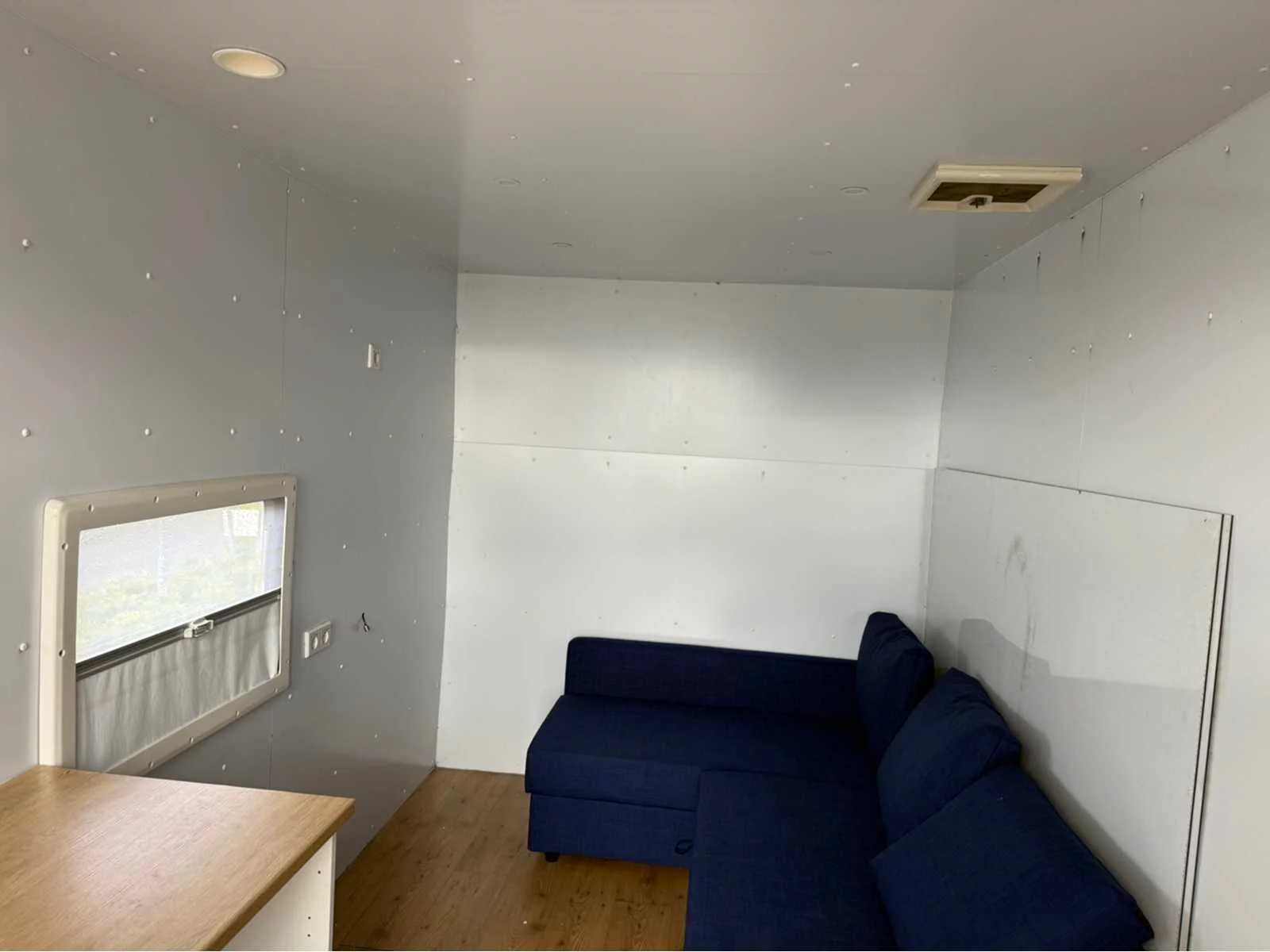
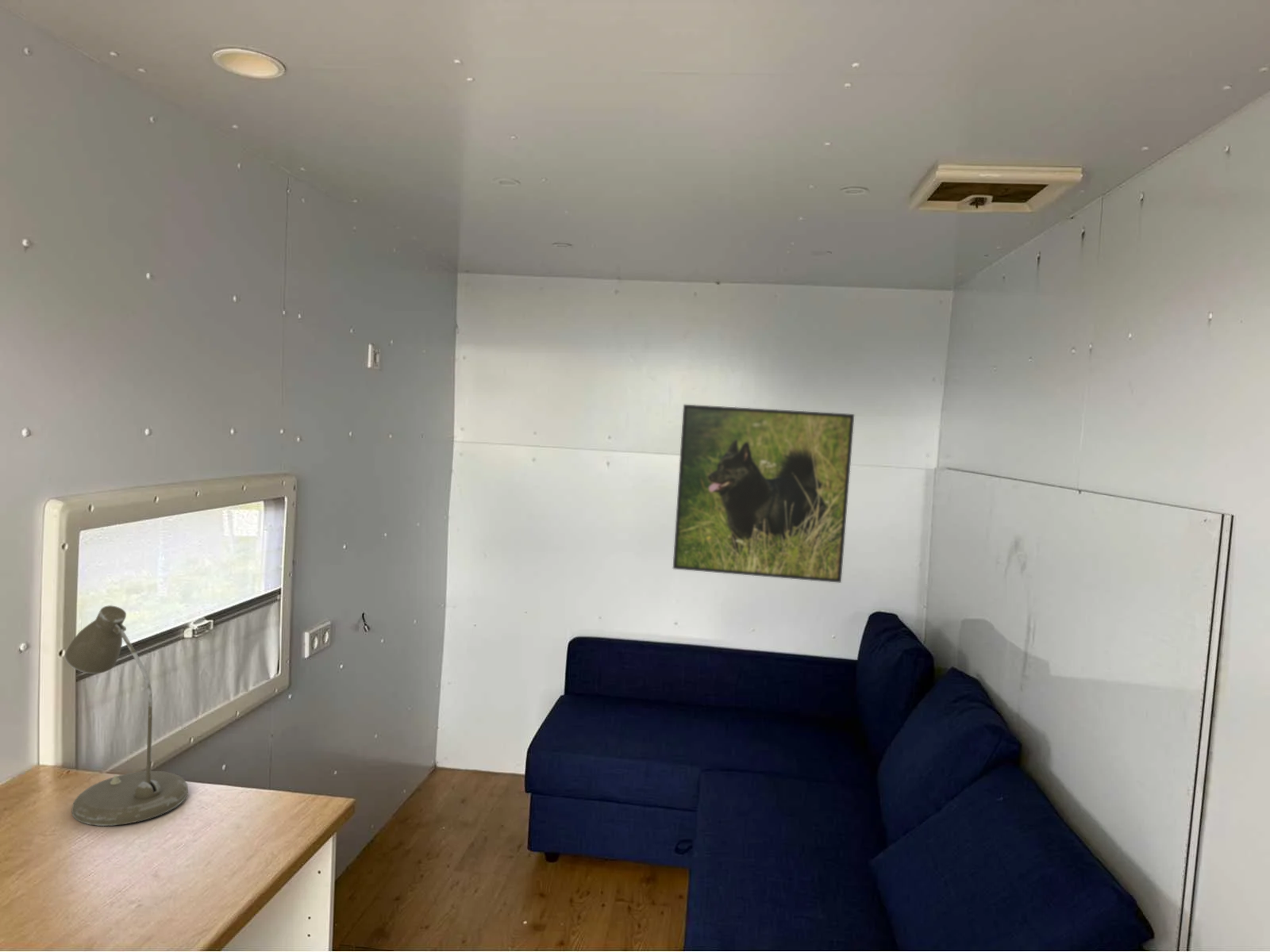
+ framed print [672,404,855,584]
+ desk lamp [64,605,189,827]
